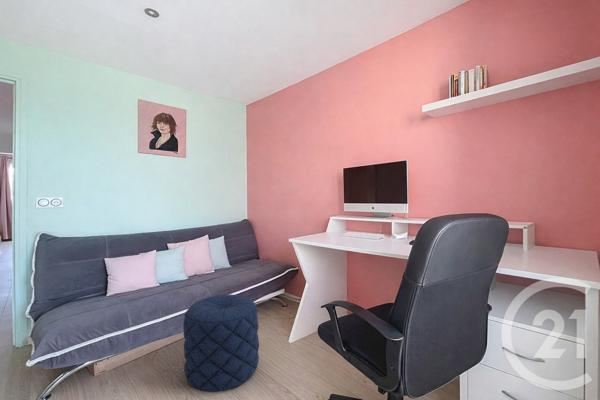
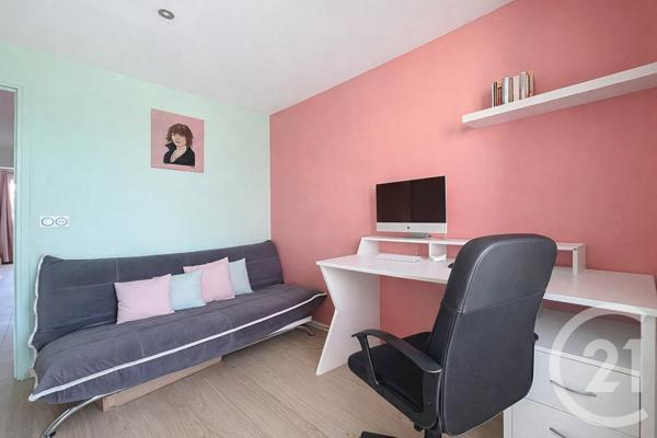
- pouf [182,293,260,393]
